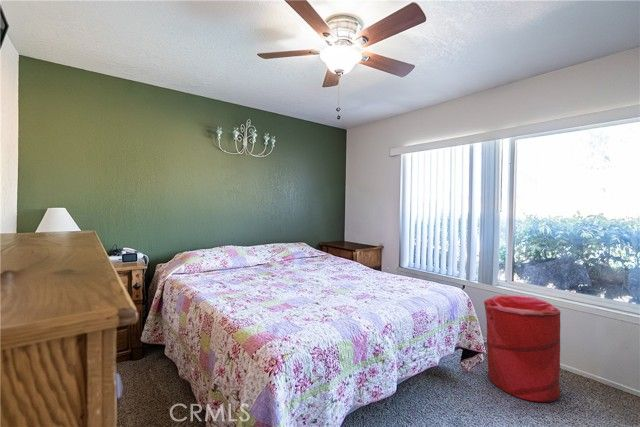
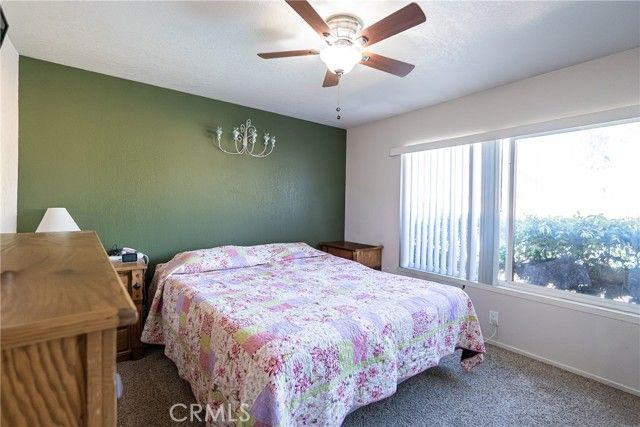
- laundry hamper [483,294,561,403]
